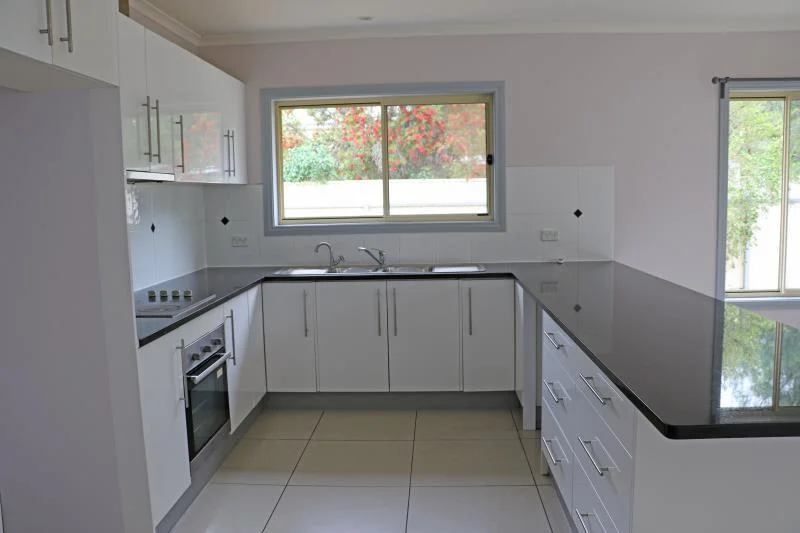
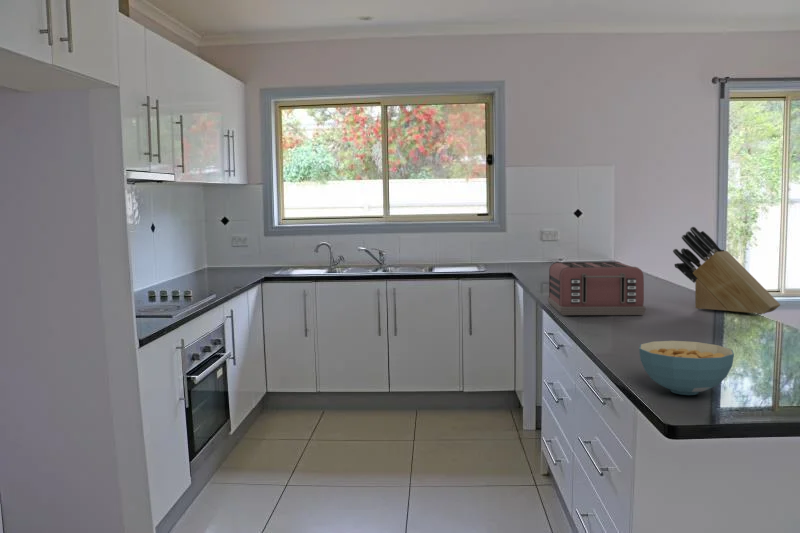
+ knife block [672,226,781,316]
+ toaster [547,261,646,316]
+ cereal bowl [638,340,735,396]
